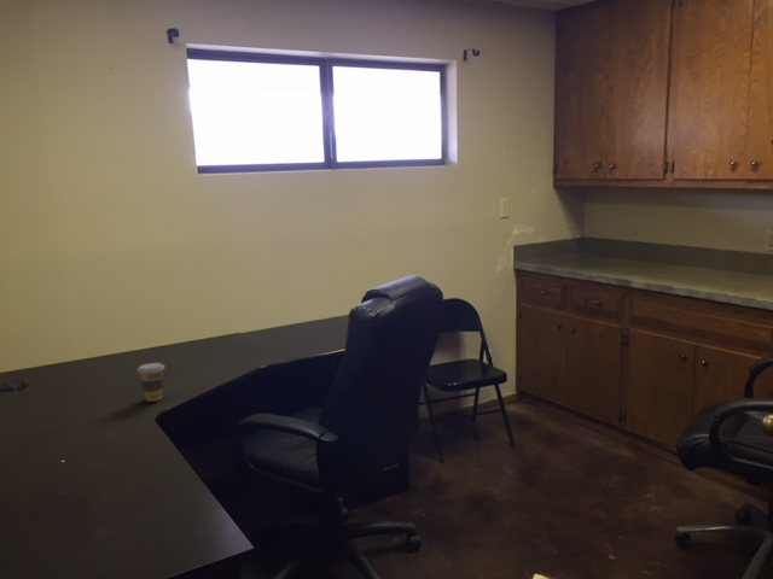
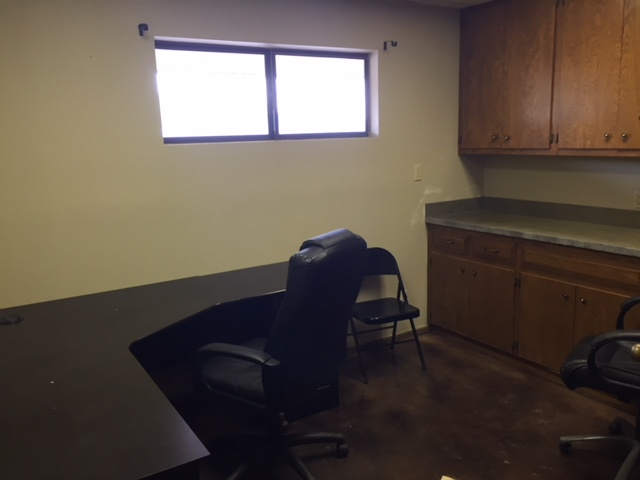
- coffee cup [136,362,165,403]
